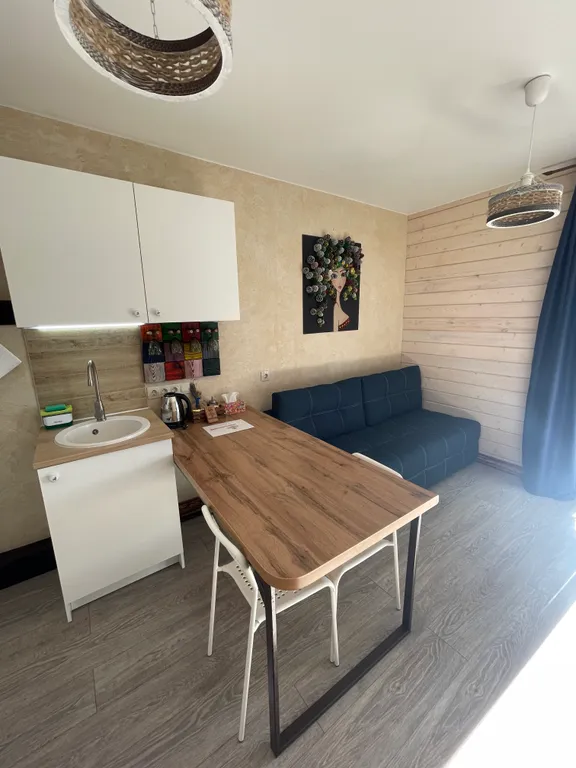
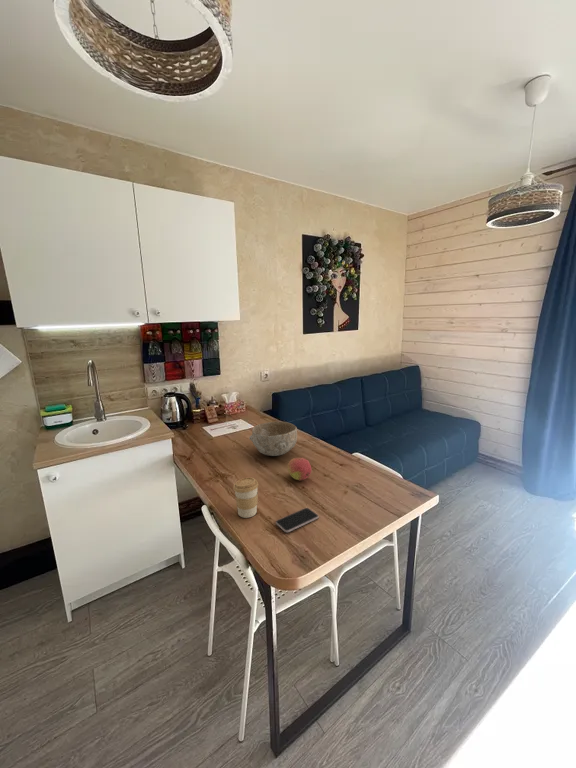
+ coffee cup [232,476,259,519]
+ bowl [248,421,298,457]
+ fruit [287,457,313,482]
+ smartphone [275,507,319,533]
